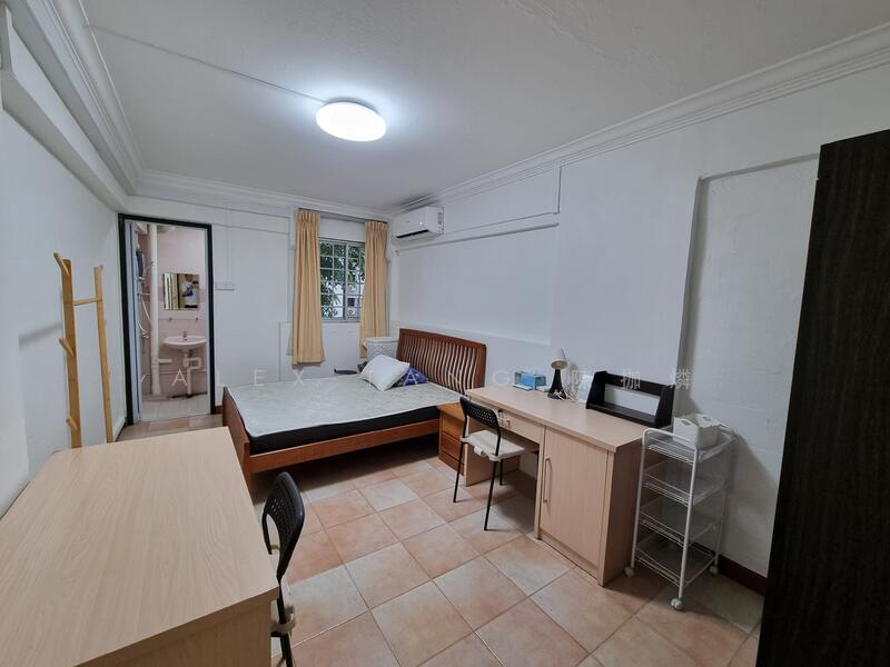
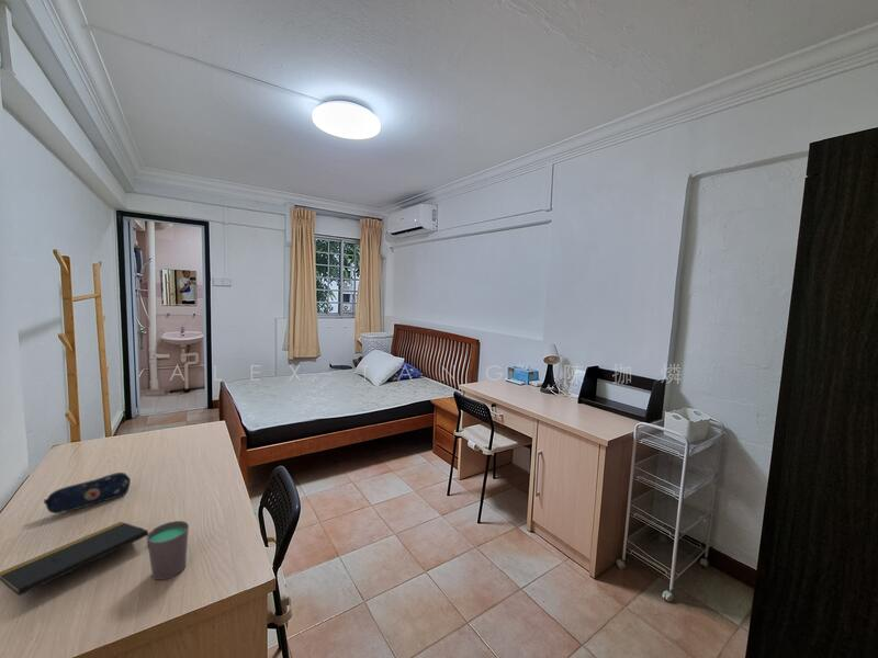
+ pencil case [43,472,132,514]
+ cup [146,520,190,581]
+ notepad [0,521,149,597]
